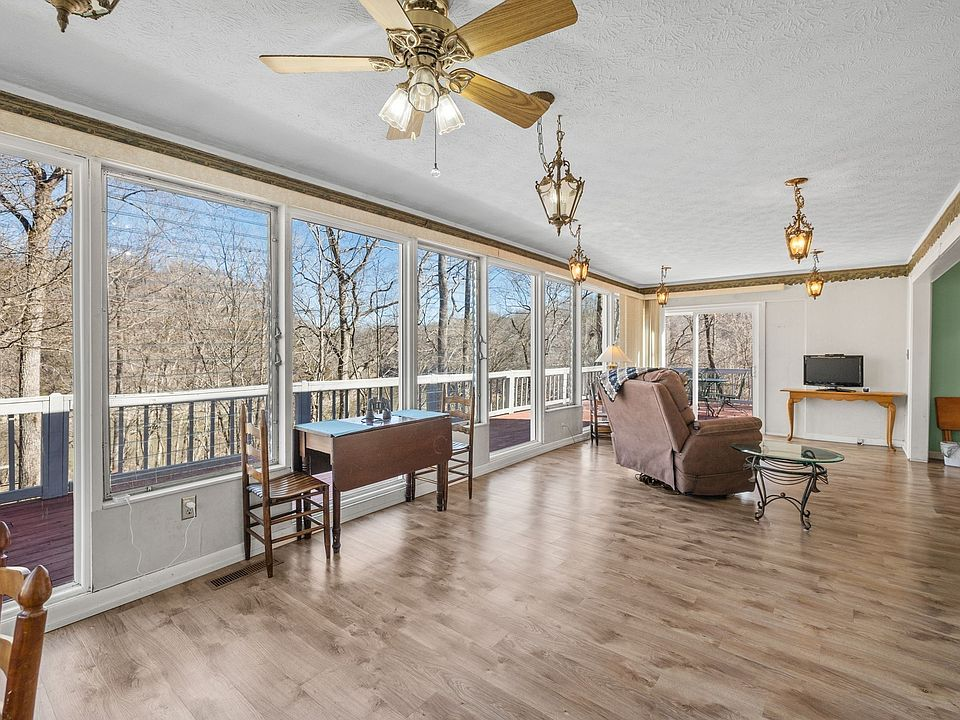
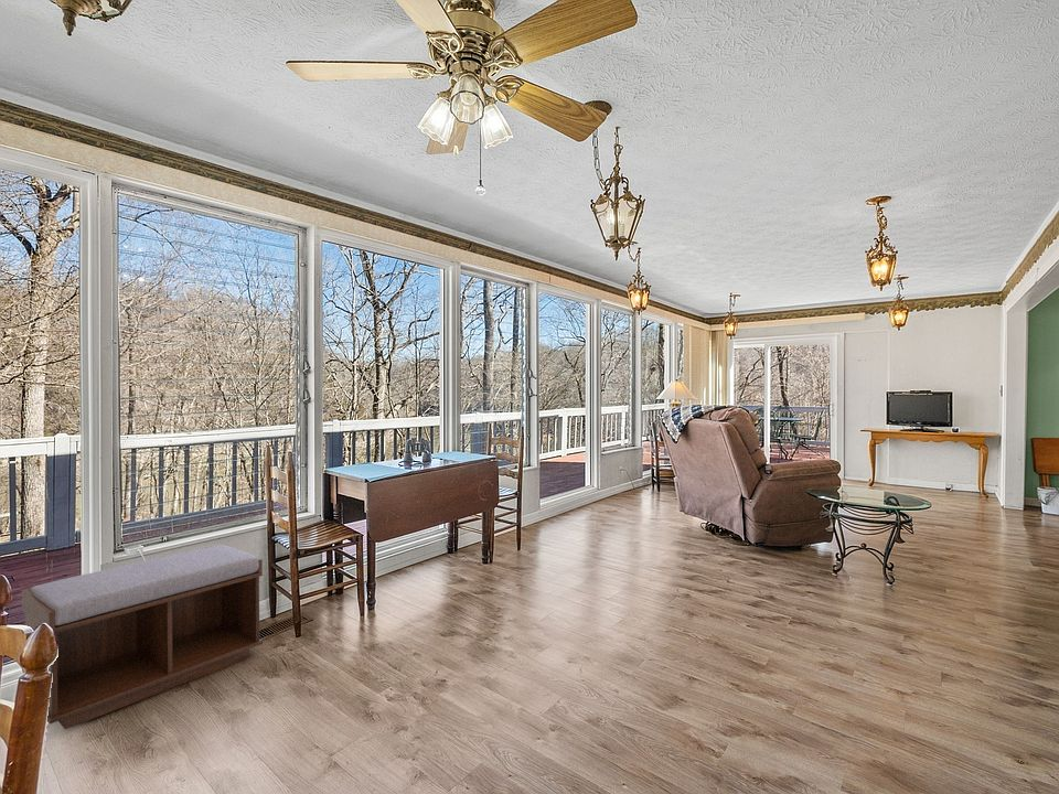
+ bench [21,544,264,730]
